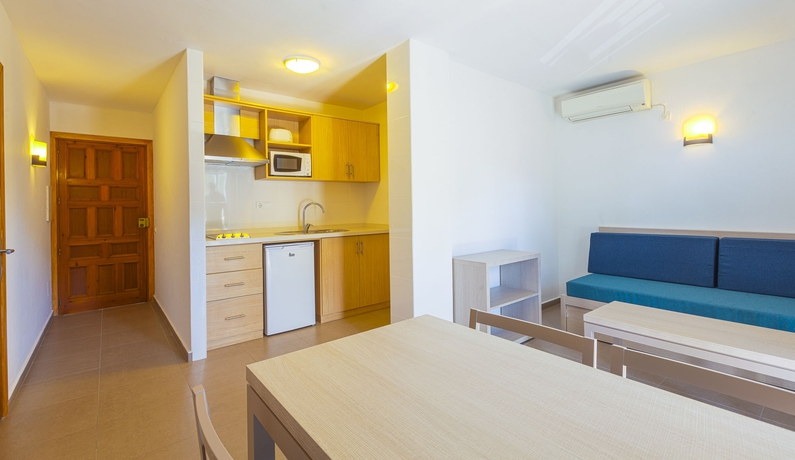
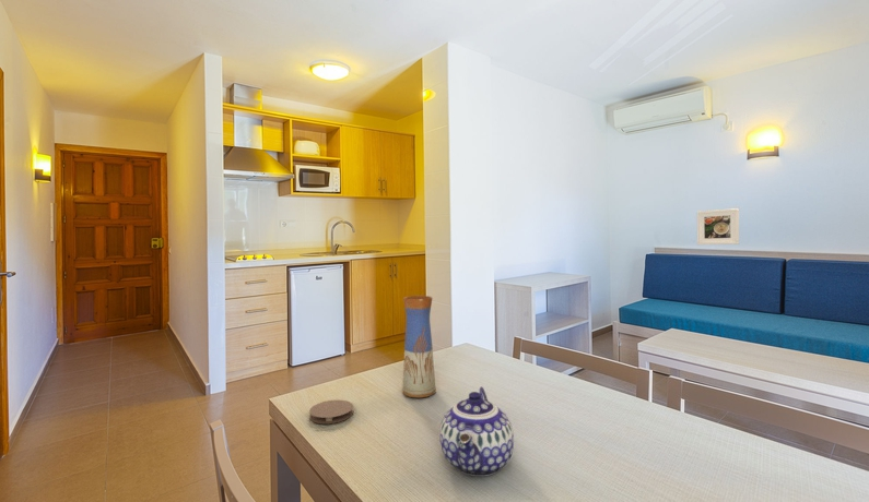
+ teapot [439,385,515,477]
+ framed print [696,207,740,246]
+ vase [401,295,437,398]
+ coaster [308,399,354,425]
